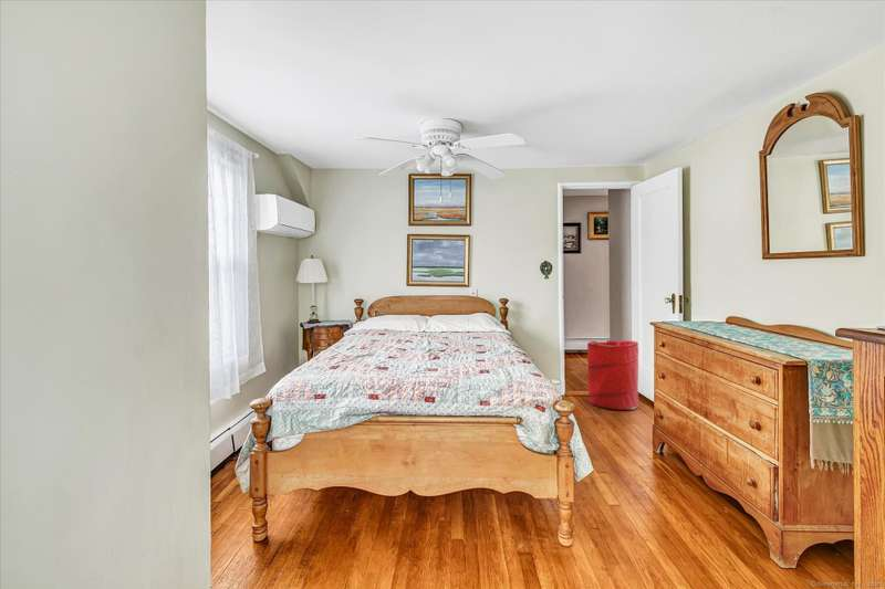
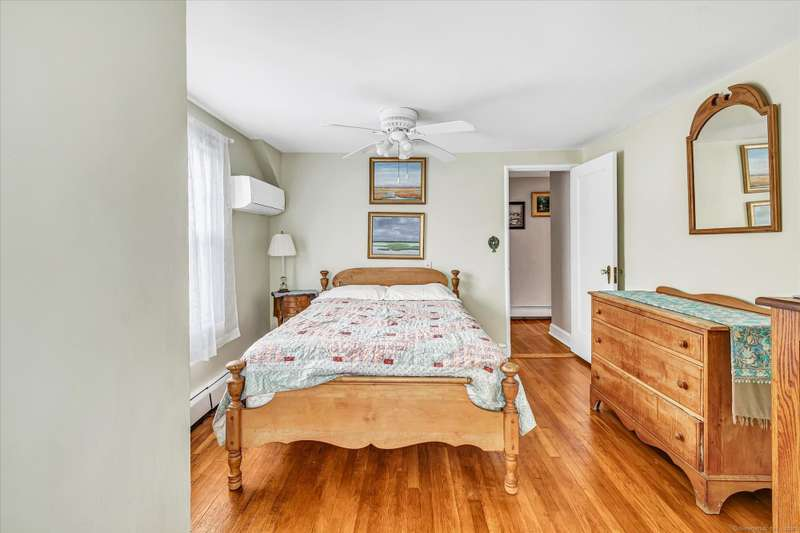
- laundry hamper [586,339,639,411]
